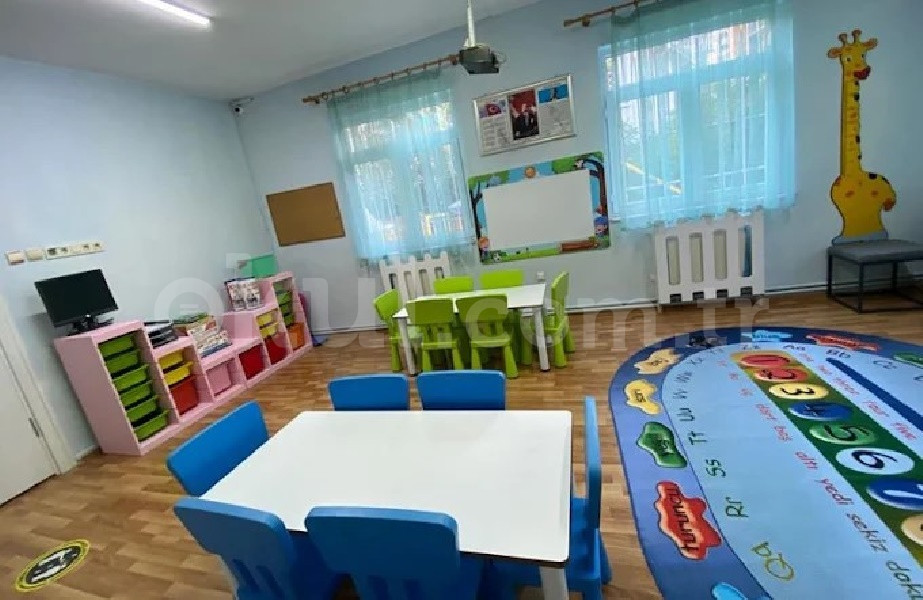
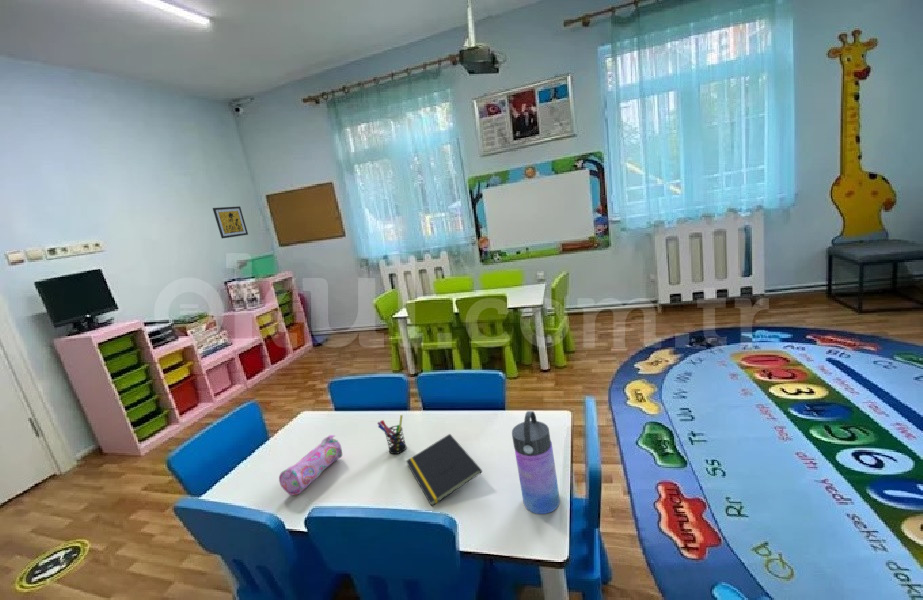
+ pencil case [278,434,343,496]
+ notepad [405,433,483,507]
+ pen holder [376,414,407,455]
+ wall art [212,205,249,239]
+ water bottle [511,410,561,515]
